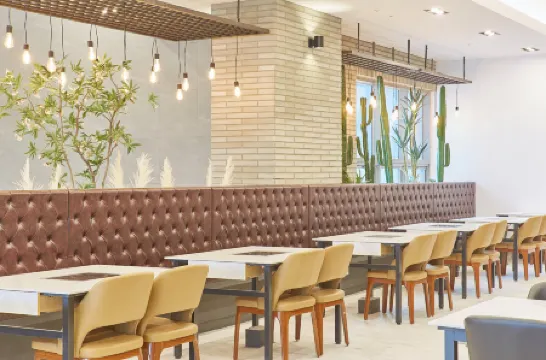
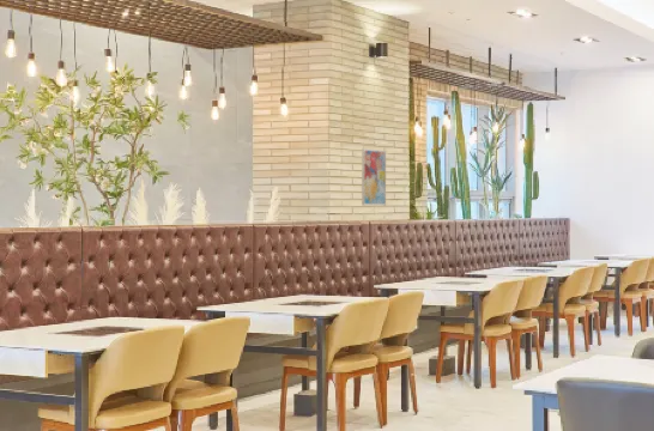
+ wall art [361,147,387,207]
